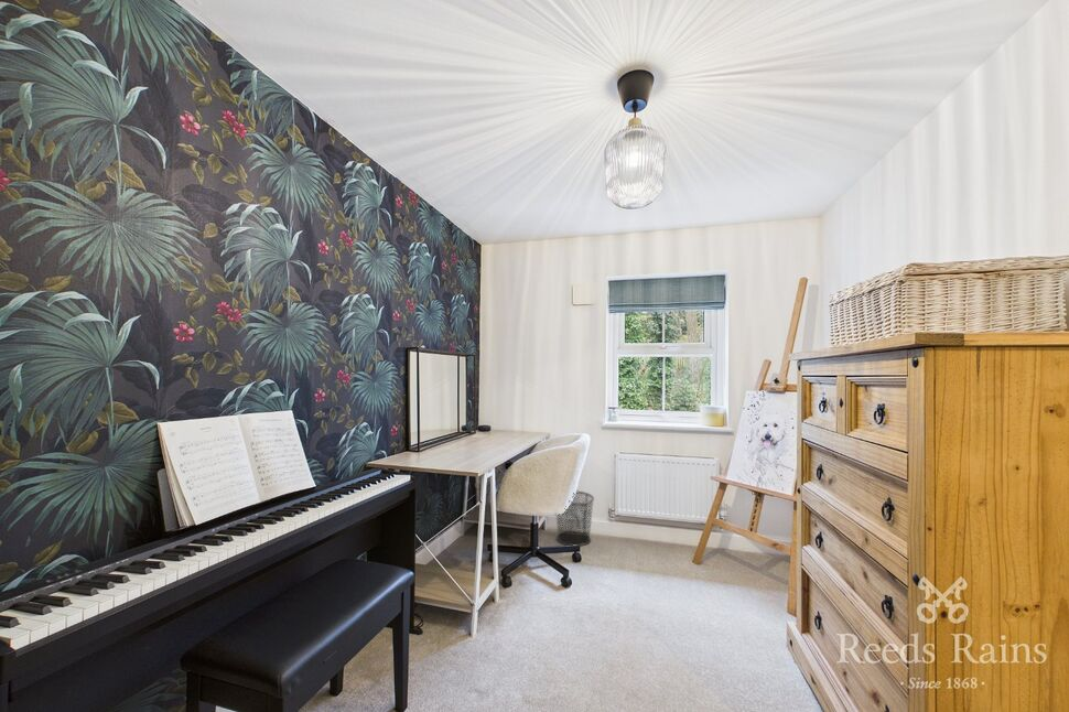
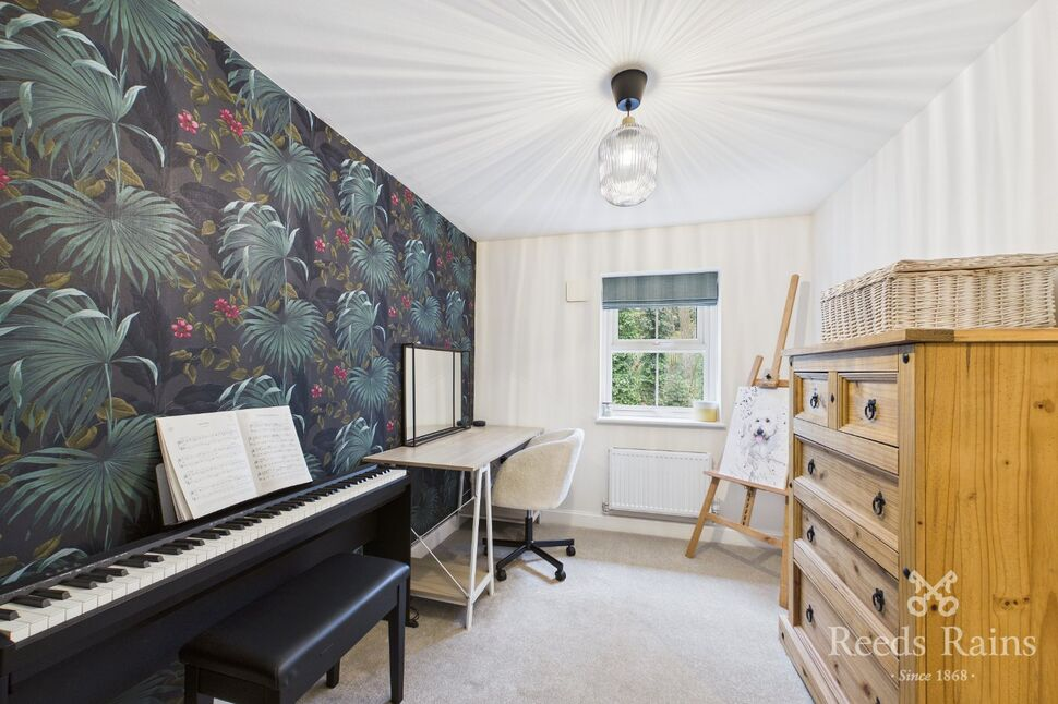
- waste bin [555,490,595,547]
